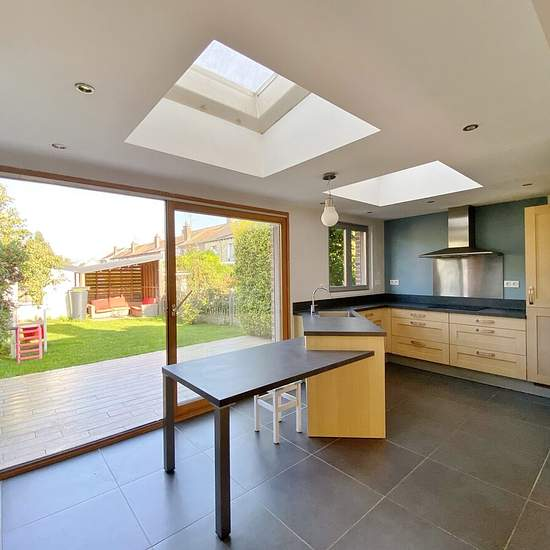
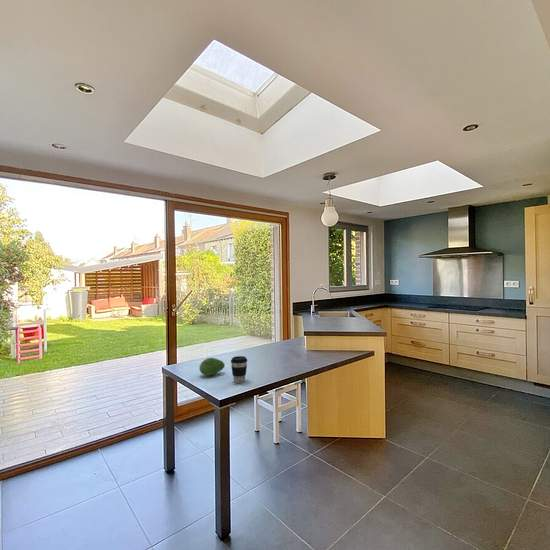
+ fruit [198,357,226,377]
+ coffee cup [230,355,248,384]
